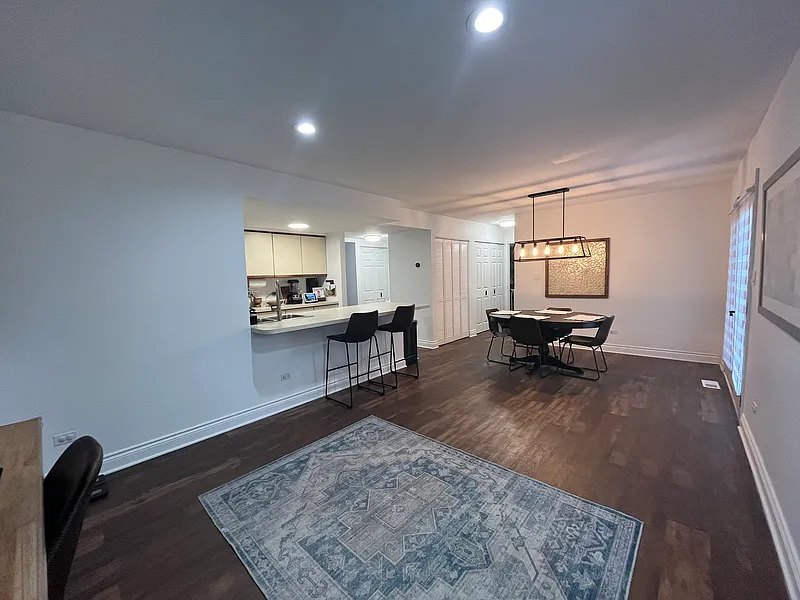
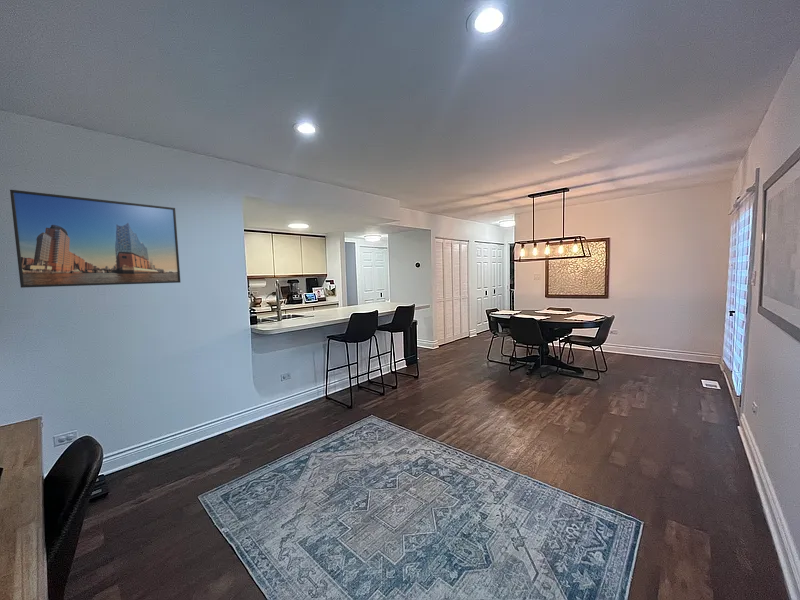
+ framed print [9,189,181,289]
